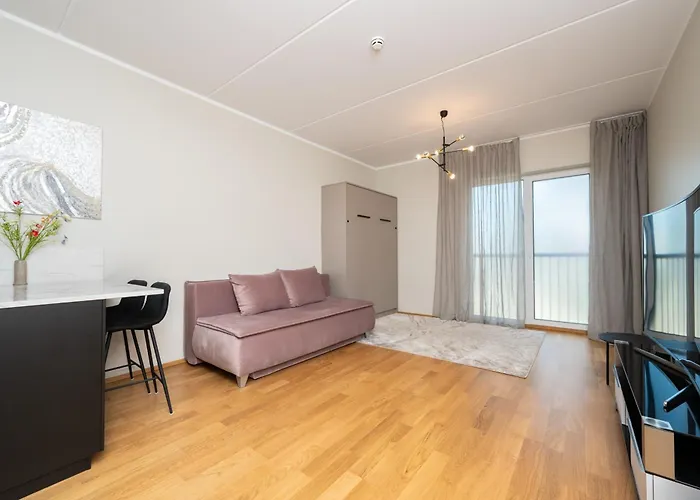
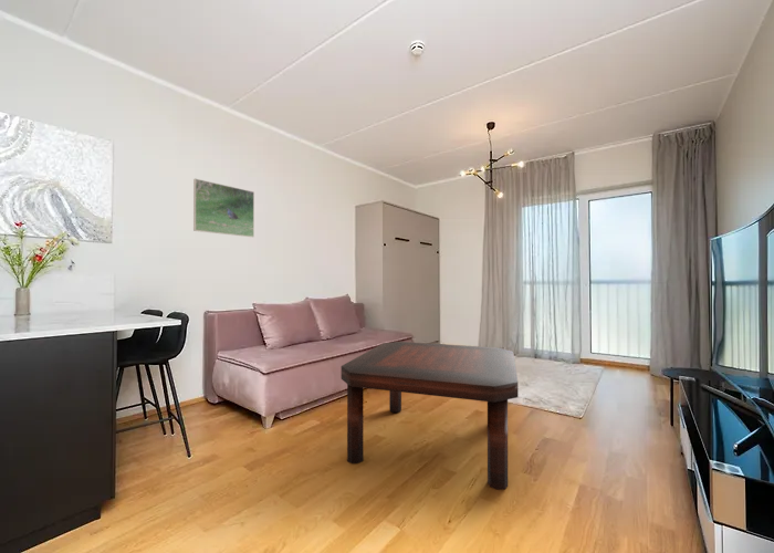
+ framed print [192,178,255,238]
+ coffee table [341,341,520,491]
